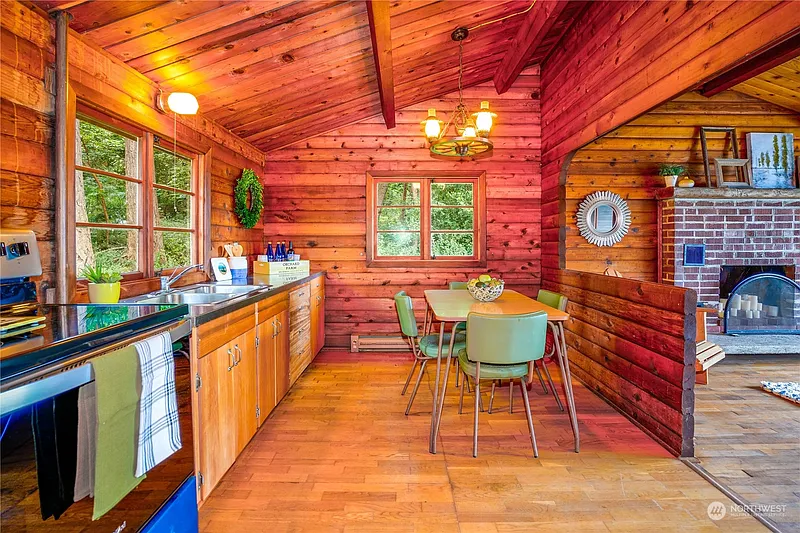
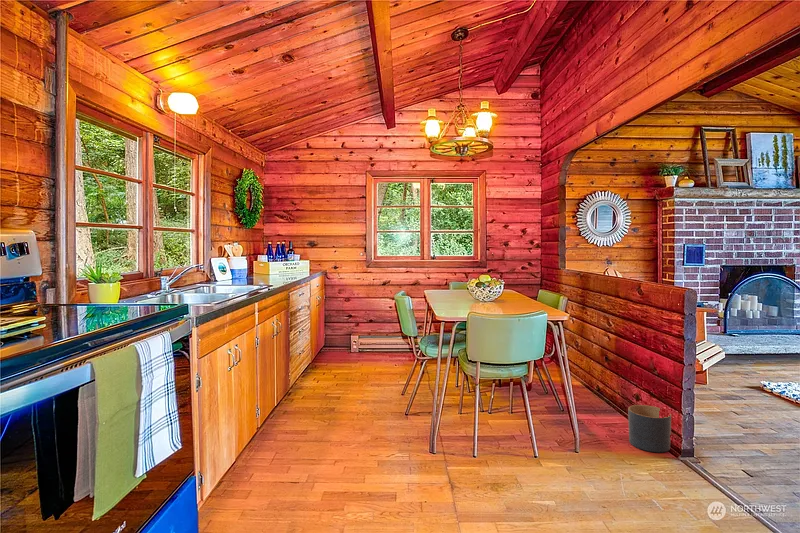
+ planter [627,404,672,453]
